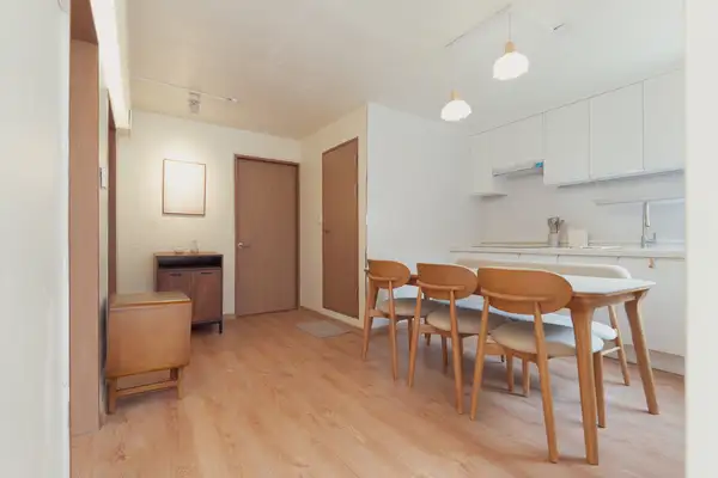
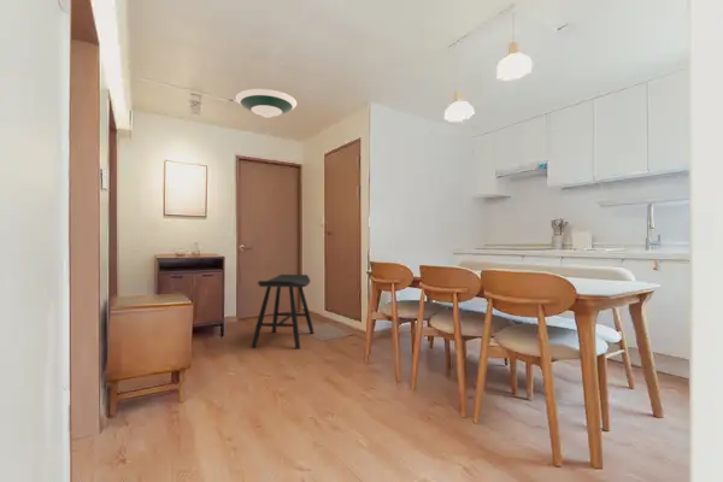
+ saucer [235,88,298,119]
+ stool [249,274,315,351]
